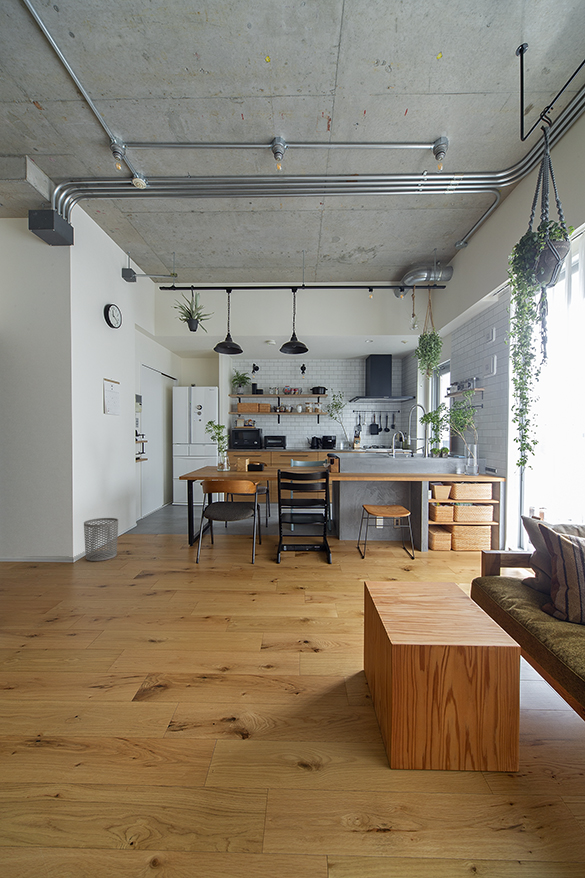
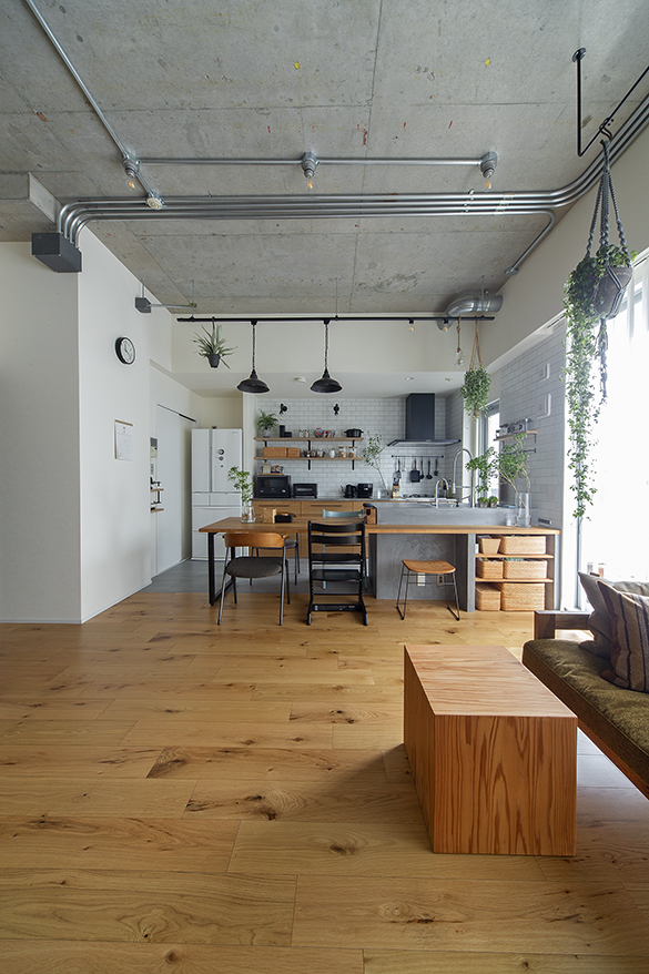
- waste bin [83,517,119,562]
